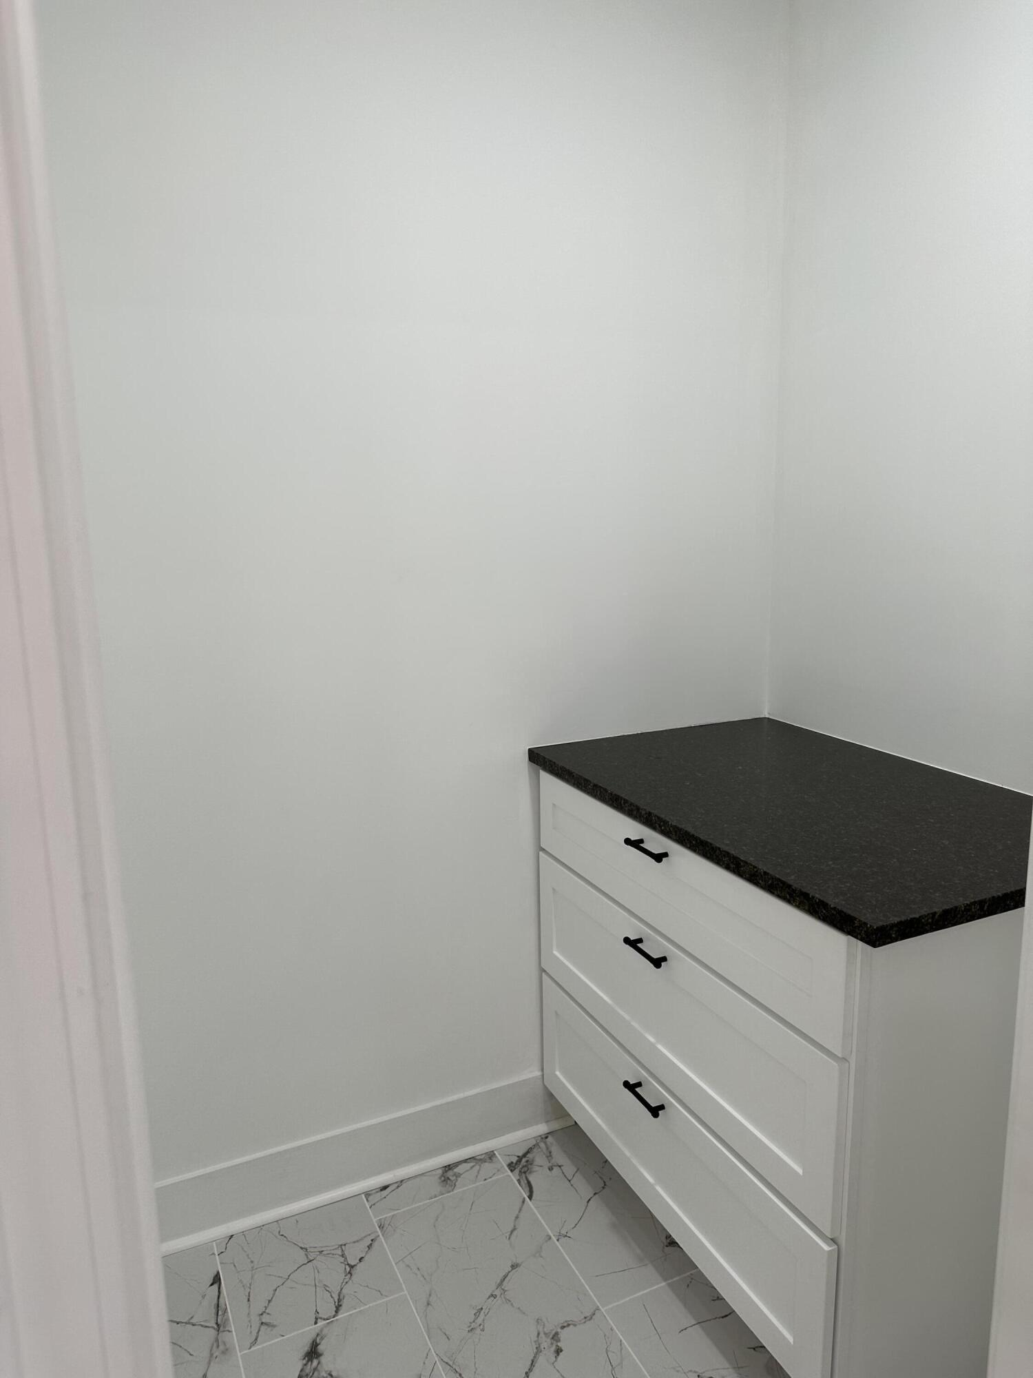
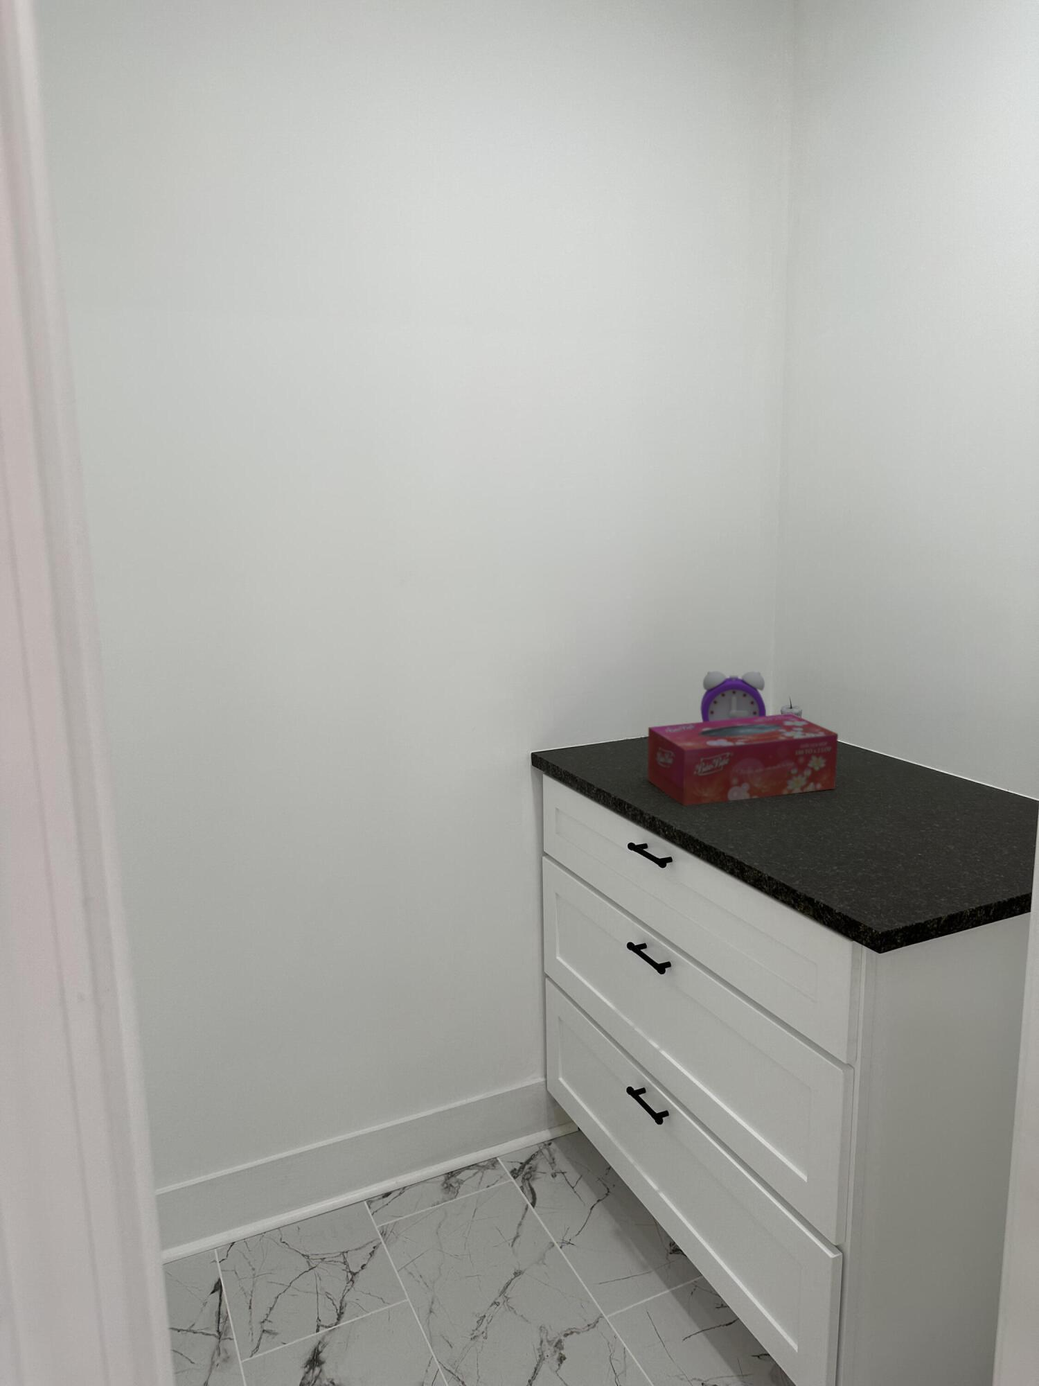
+ tissue box [647,713,839,806]
+ candle [780,695,803,718]
+ alarm clock [700,670,767,722]
